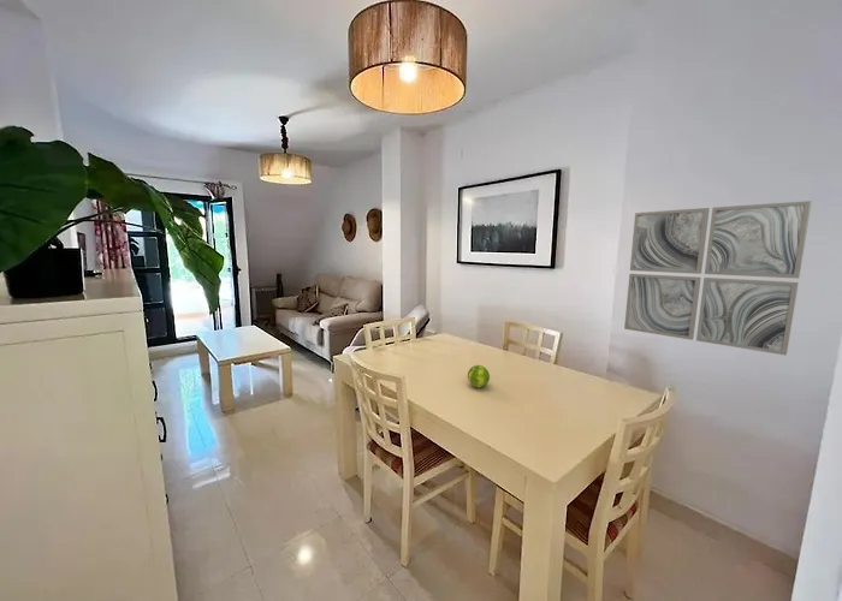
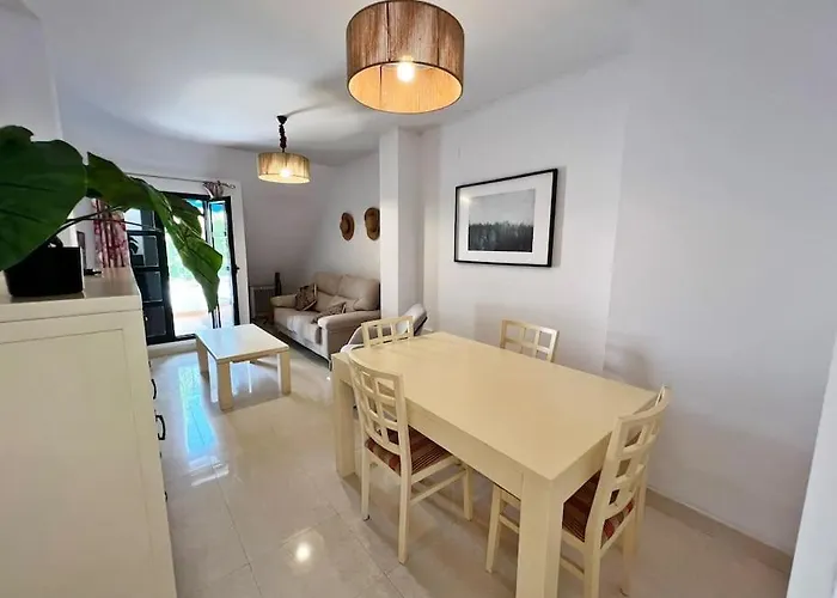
- wall art [623,200,813,356]
- fruit [467,364,491,388]
